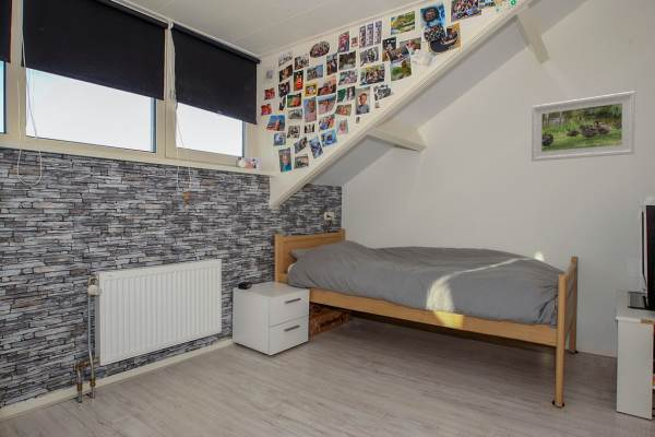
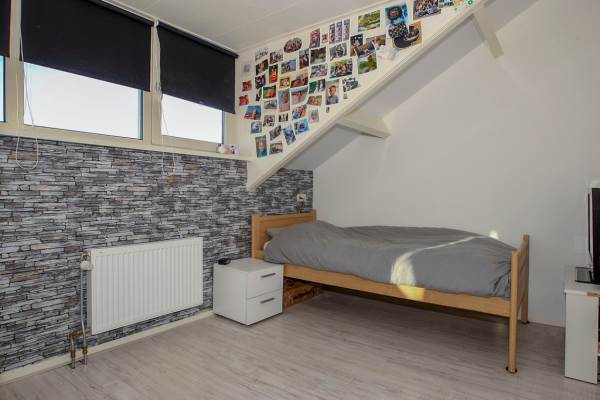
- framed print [531,91,636,163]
